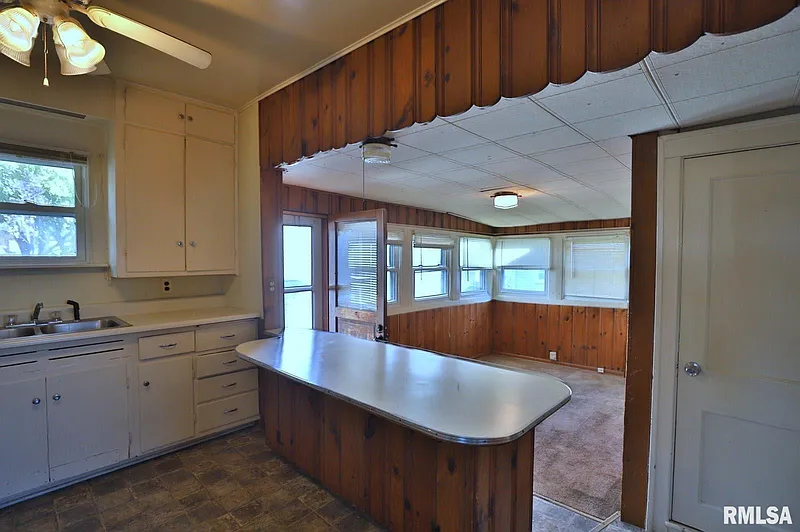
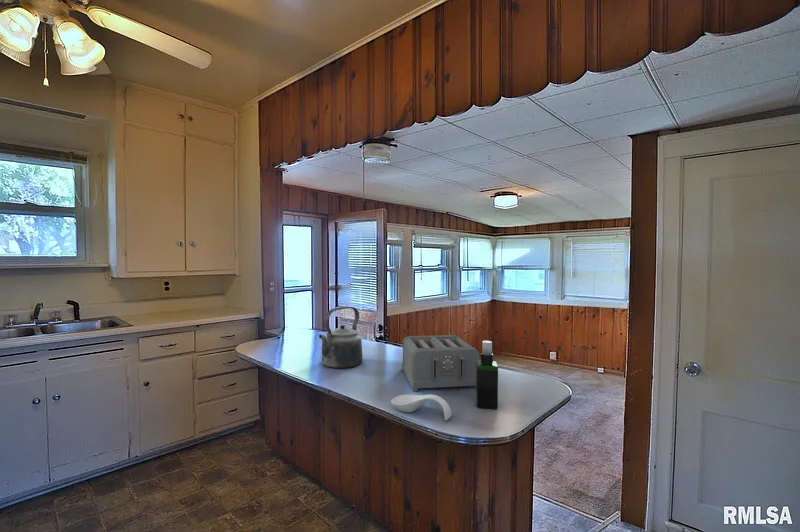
+ spray bottle [475,340,499,410]
+ spoon rest [390,394,452,421]
+ toaster [401,334,481,392]
+ kettle [318,306,364,369]
